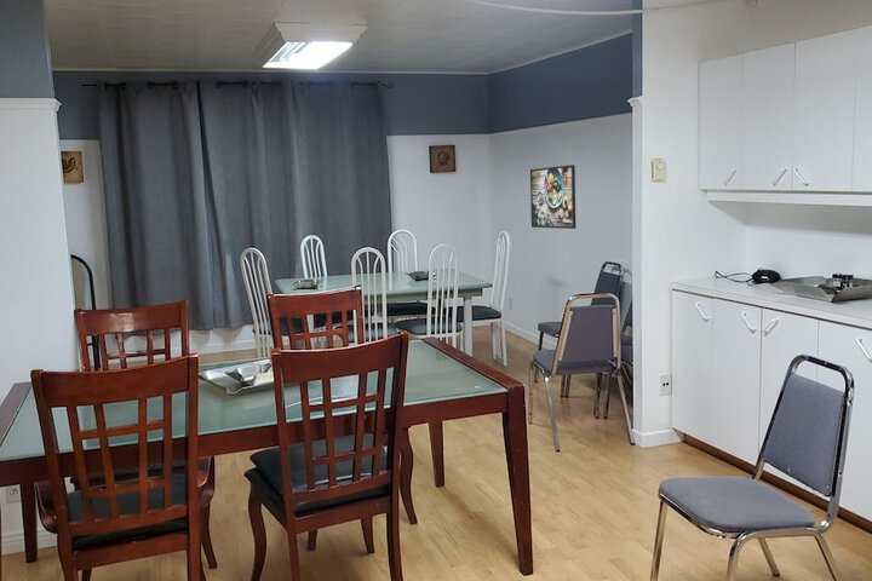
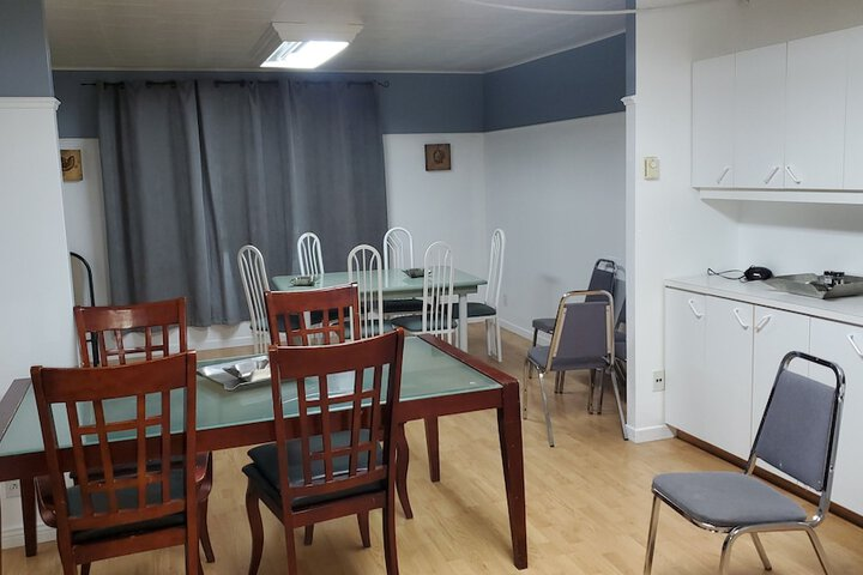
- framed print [529,163,576,230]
